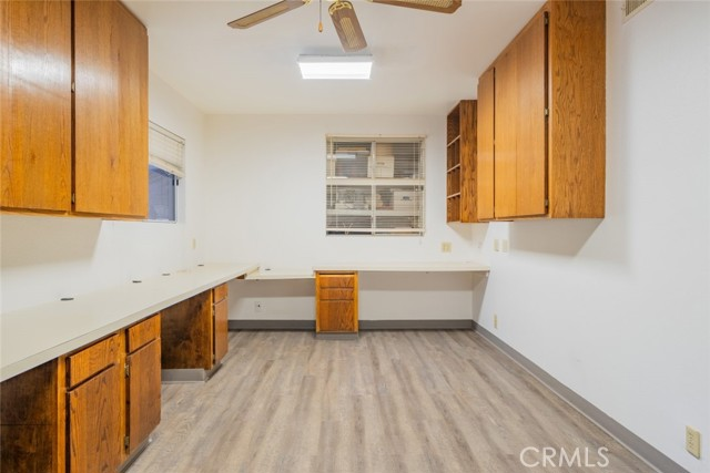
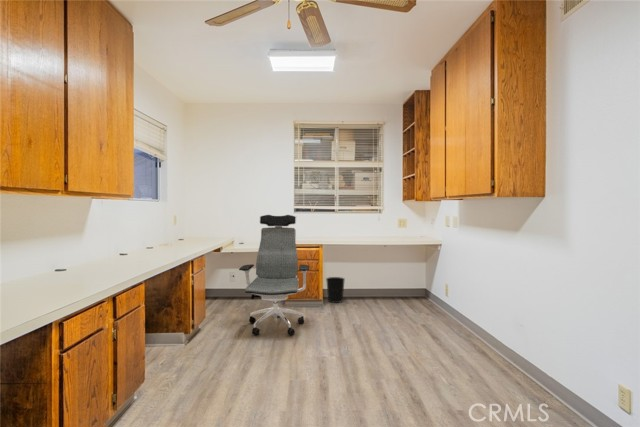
+ wastebasket [325,276,346,304]
+ office chair [238,214,310,336]
